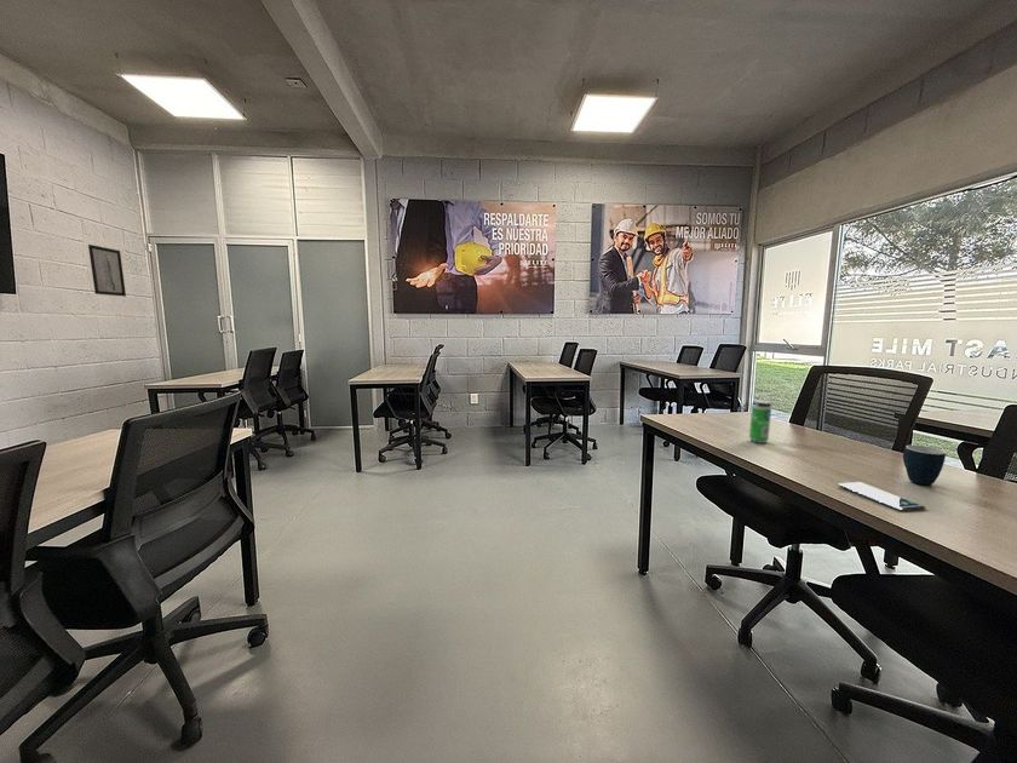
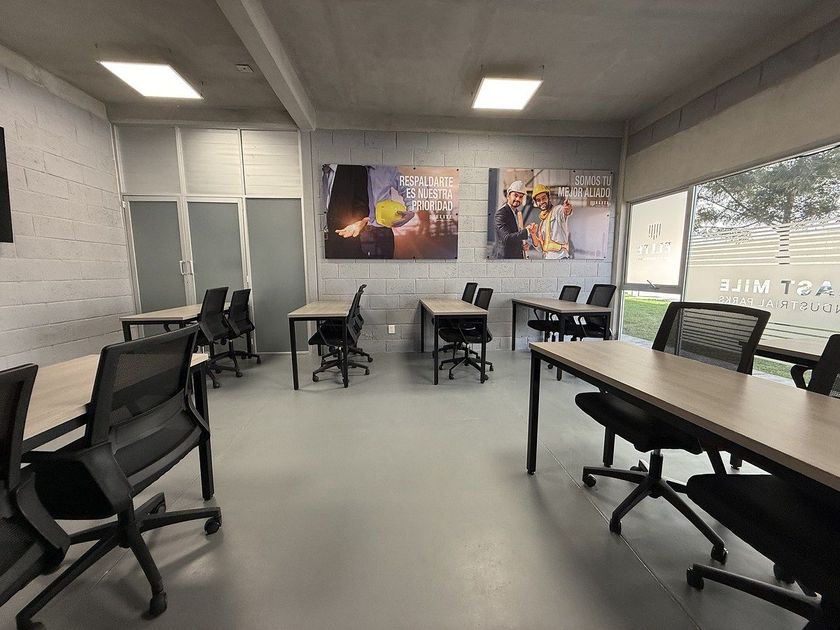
- beverage can [748,398,772,444]
- smartphone [837,481,926,512]
- wall art [87,243,127,298]
- mug [902,444,947,487]
